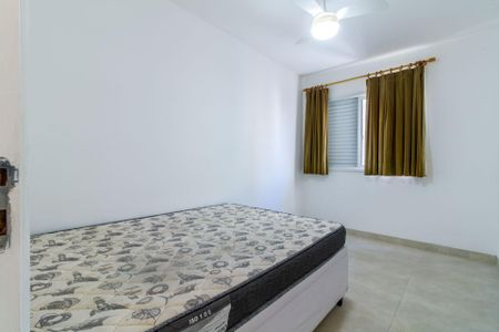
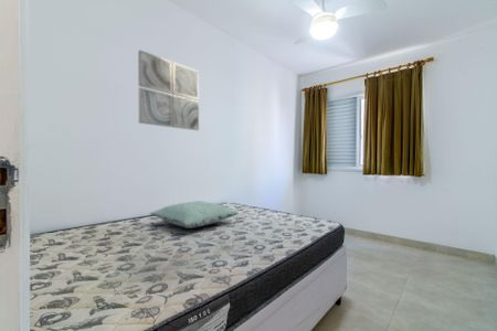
+ pillow [149,200,240,229]
+ wall art [137,49,200,131]
